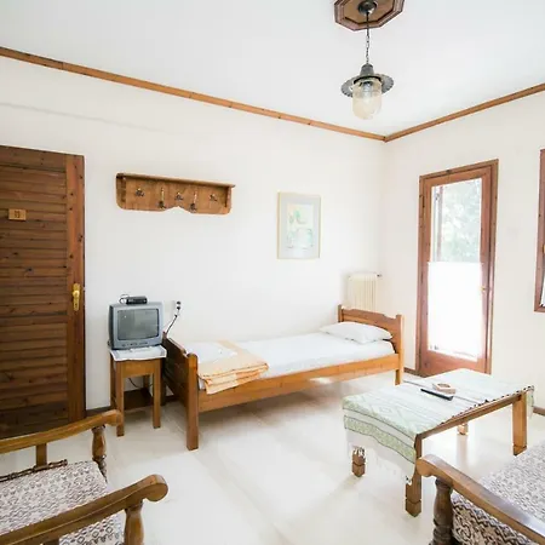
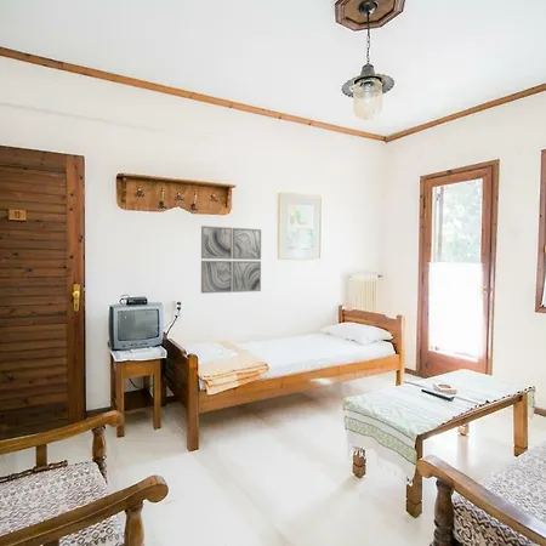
+ wall art [200,224,262,295]
